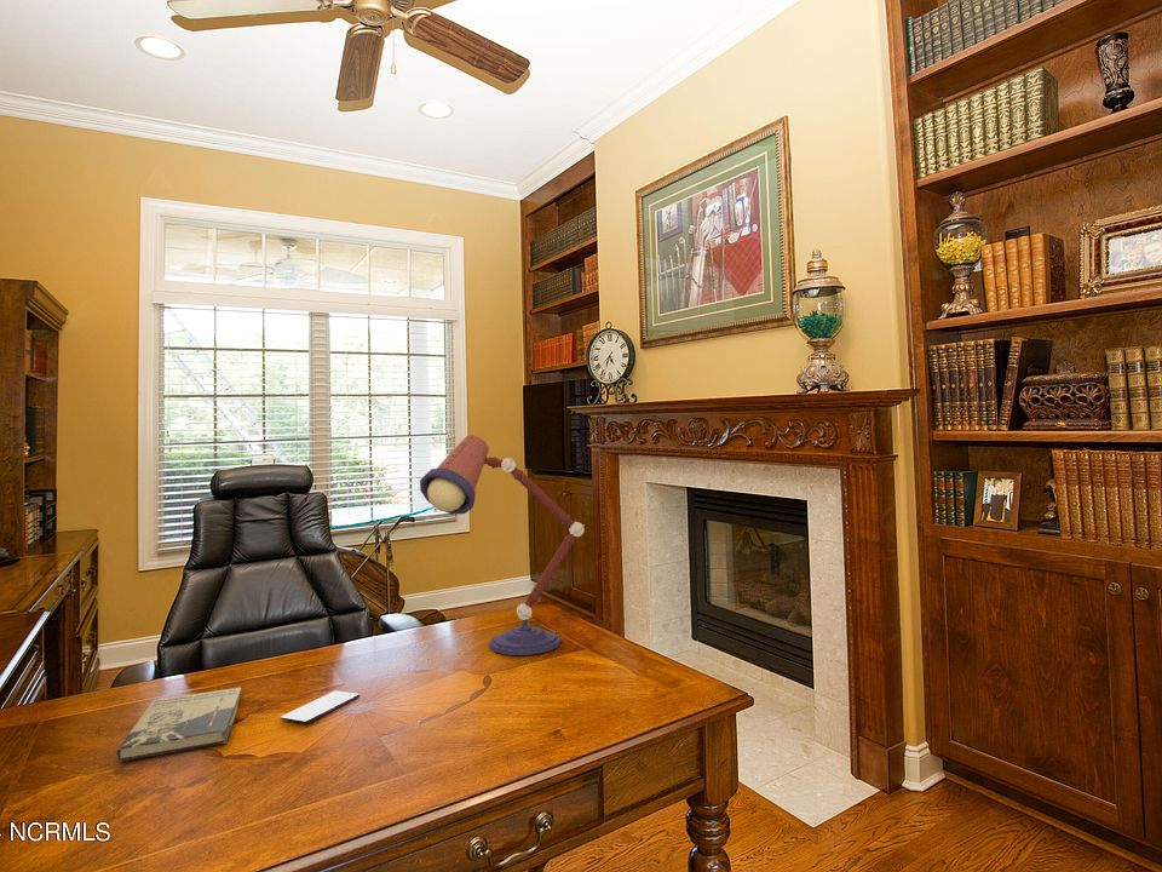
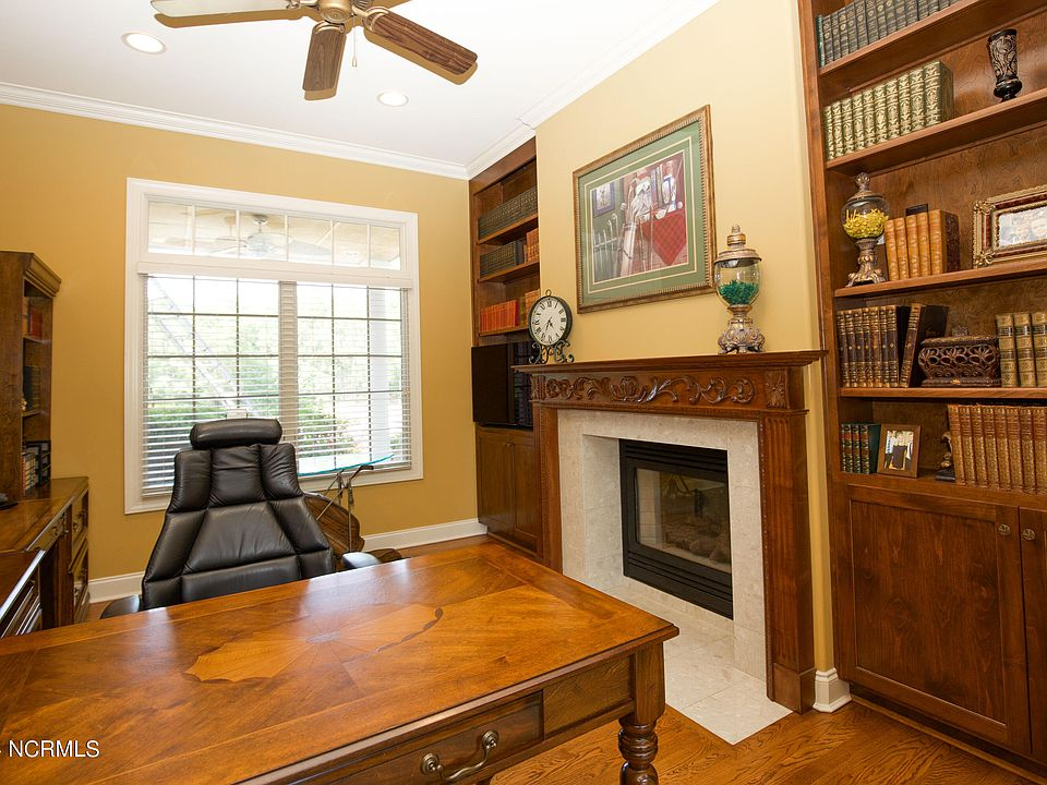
- desk lamp [419,434,586,656]
- book [116,685,243,762]
- smartphone [278,689,361,724]
